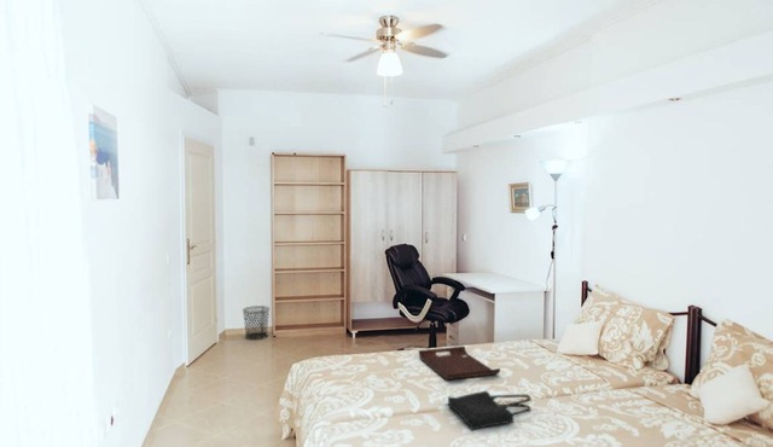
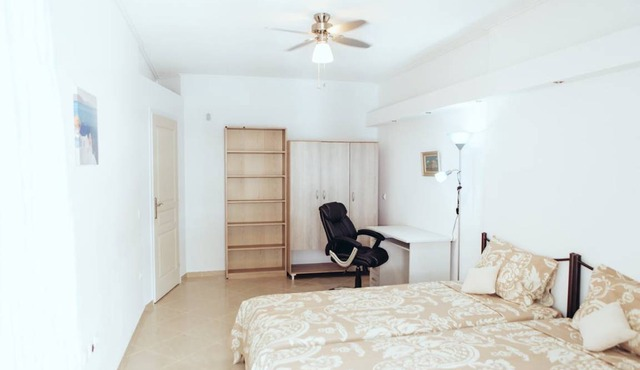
- waste bin [242,304,271,341]
- tote bag [447,390,531,431]
- serving tray [418,346,501,381]
